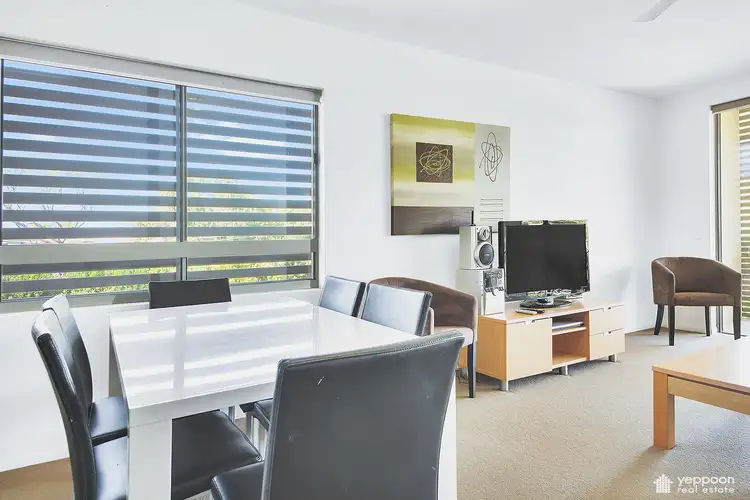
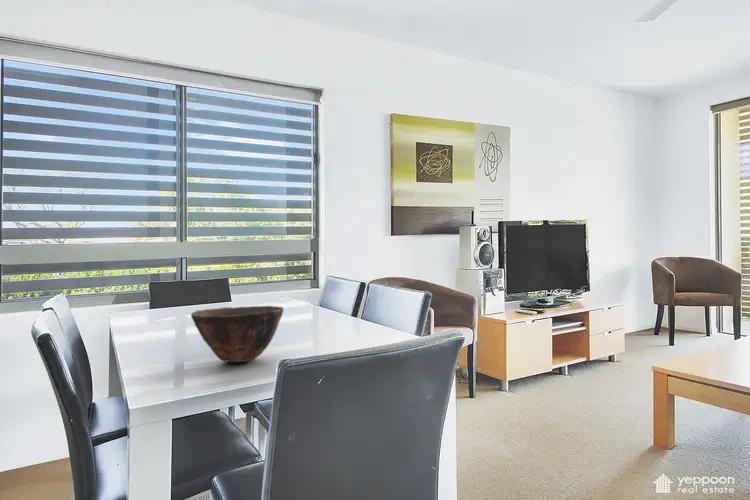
+ bowl [190,305,285,363]
